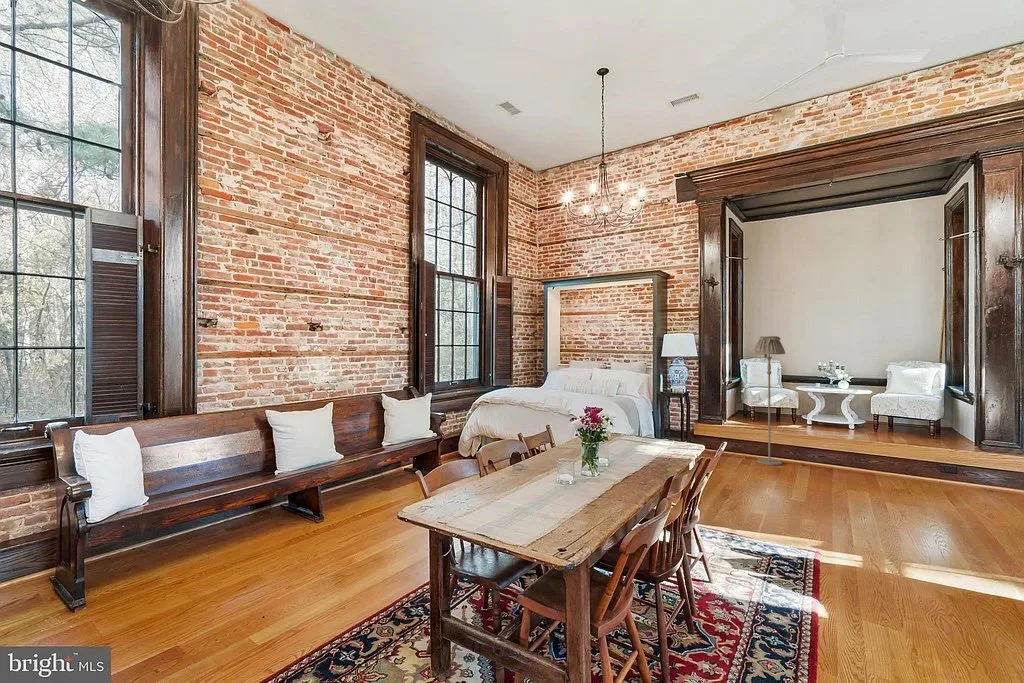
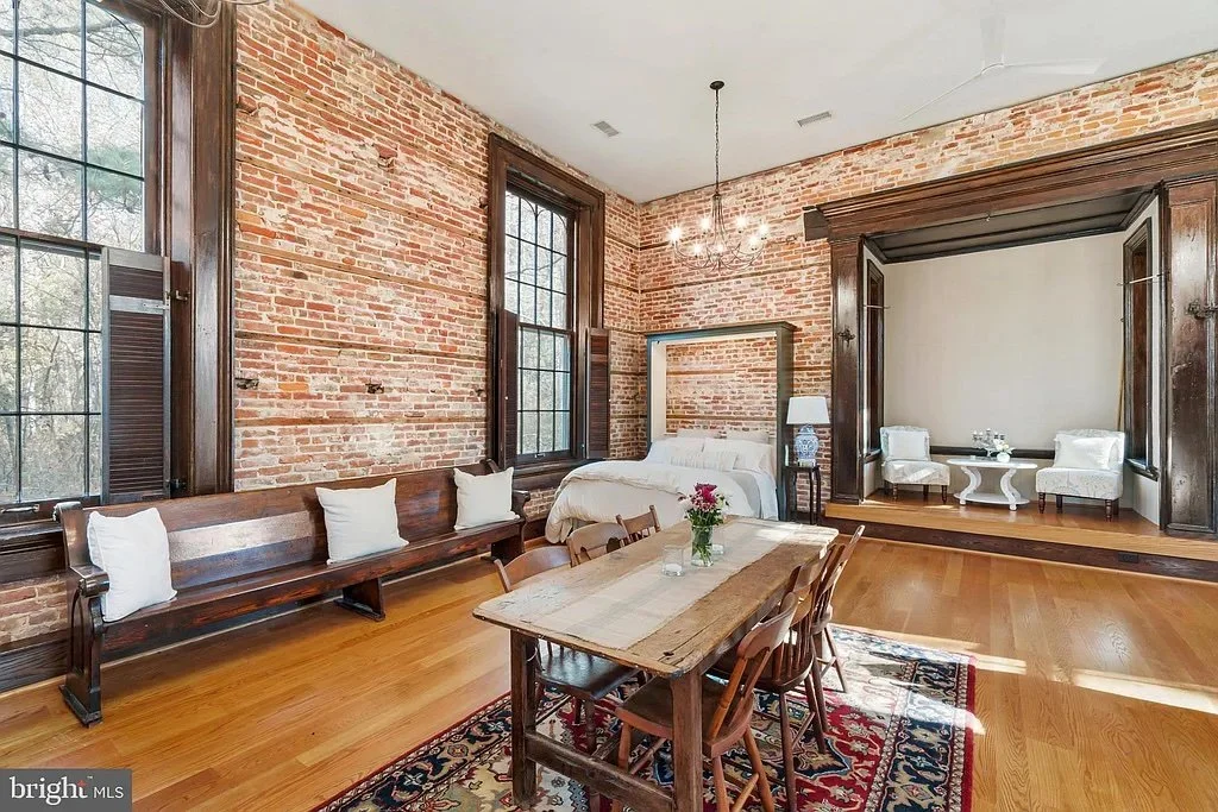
- floor lamp [752,335,786,466]
